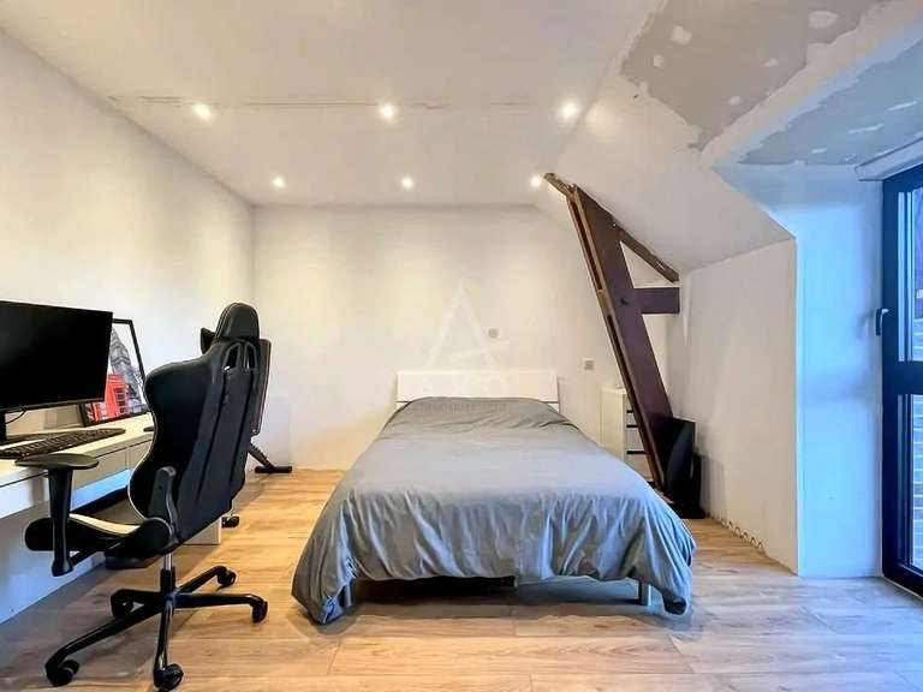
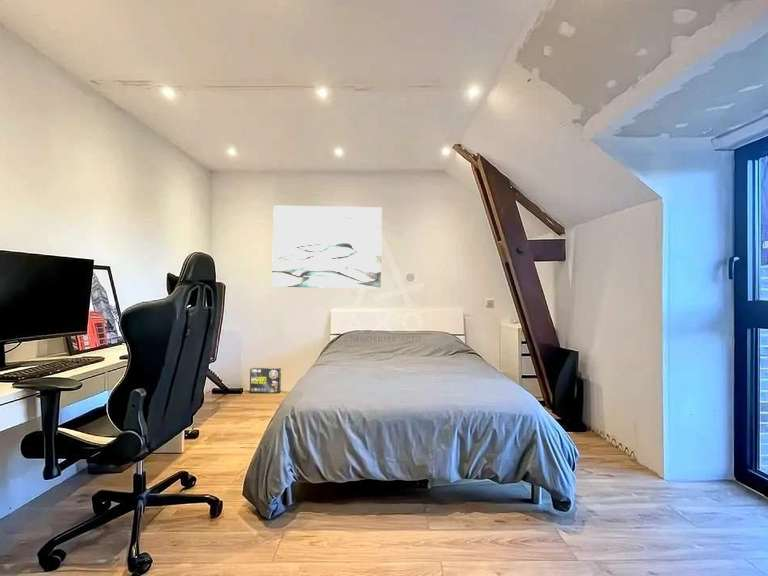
+ wall art [271,204,383,289]
+ box [249,367,282,394]
